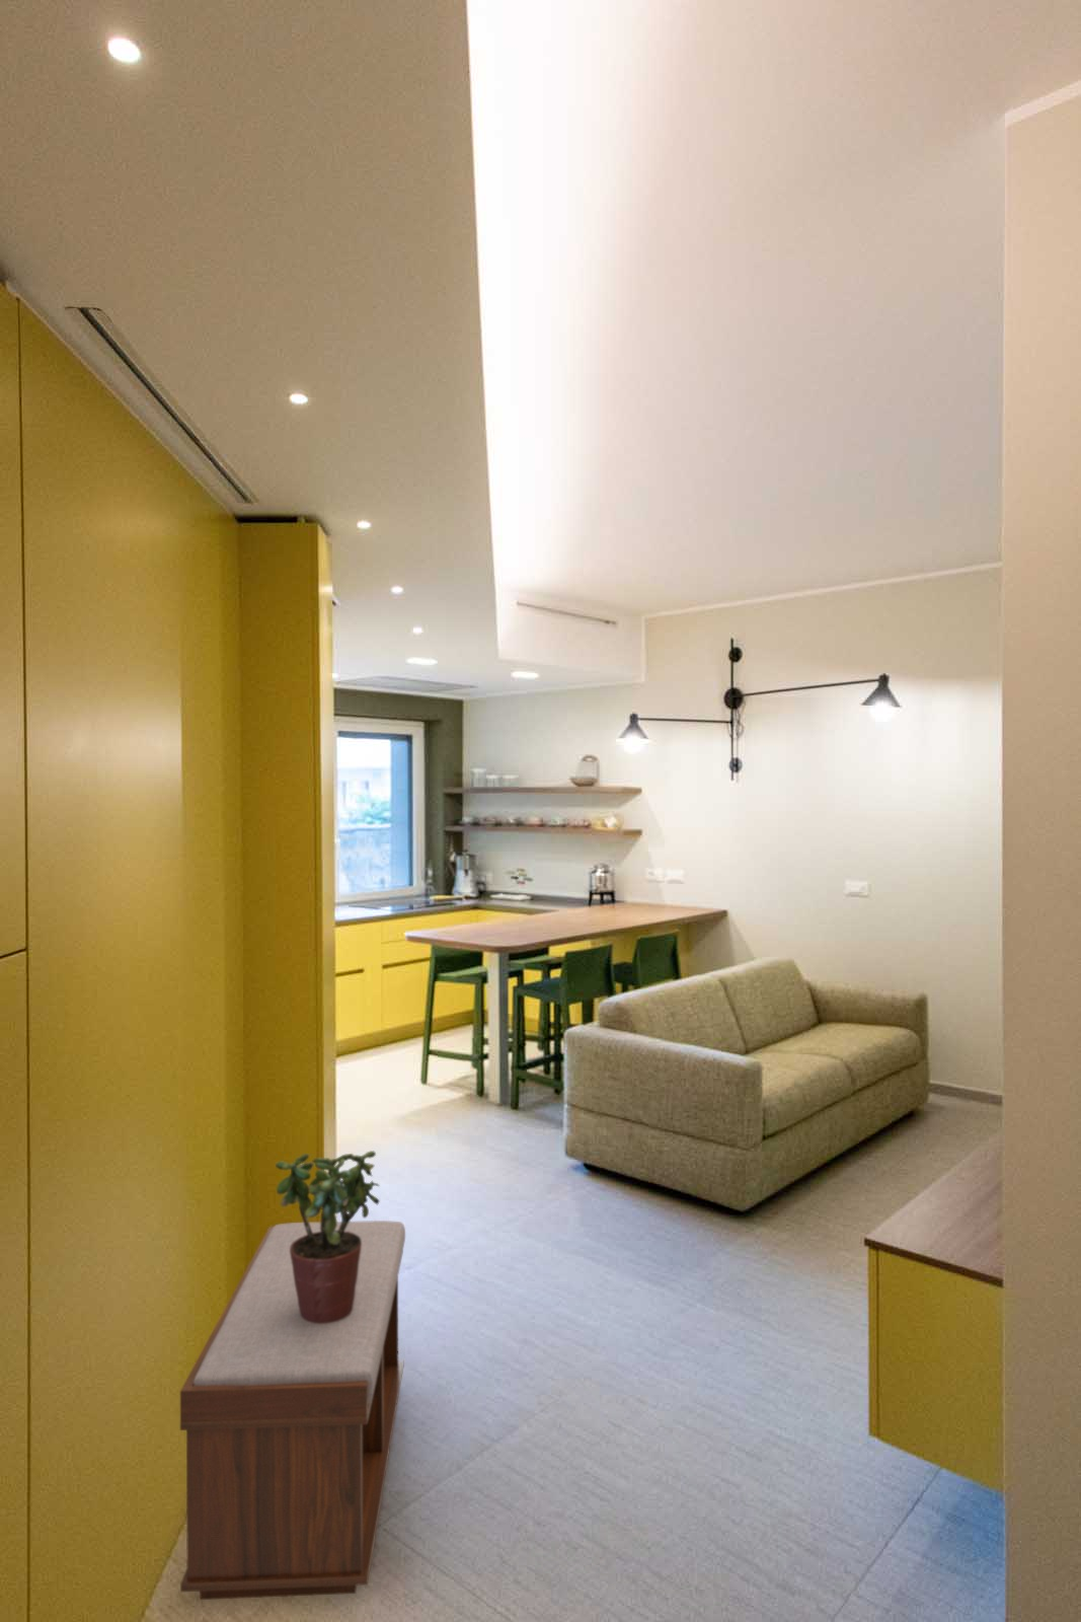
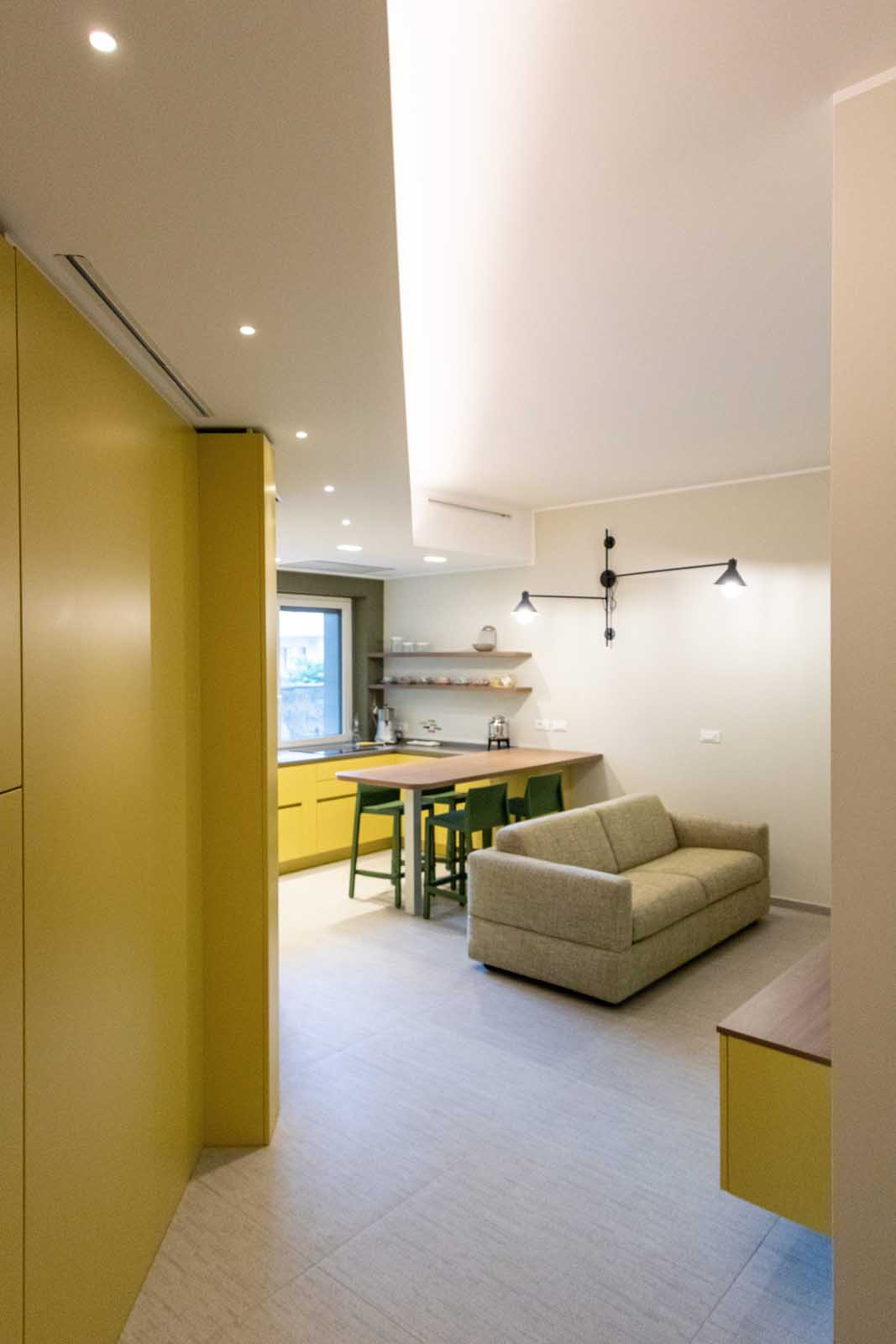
- bench [180,1220,407,1600]
- potted plant [275,1150,381,1324]
